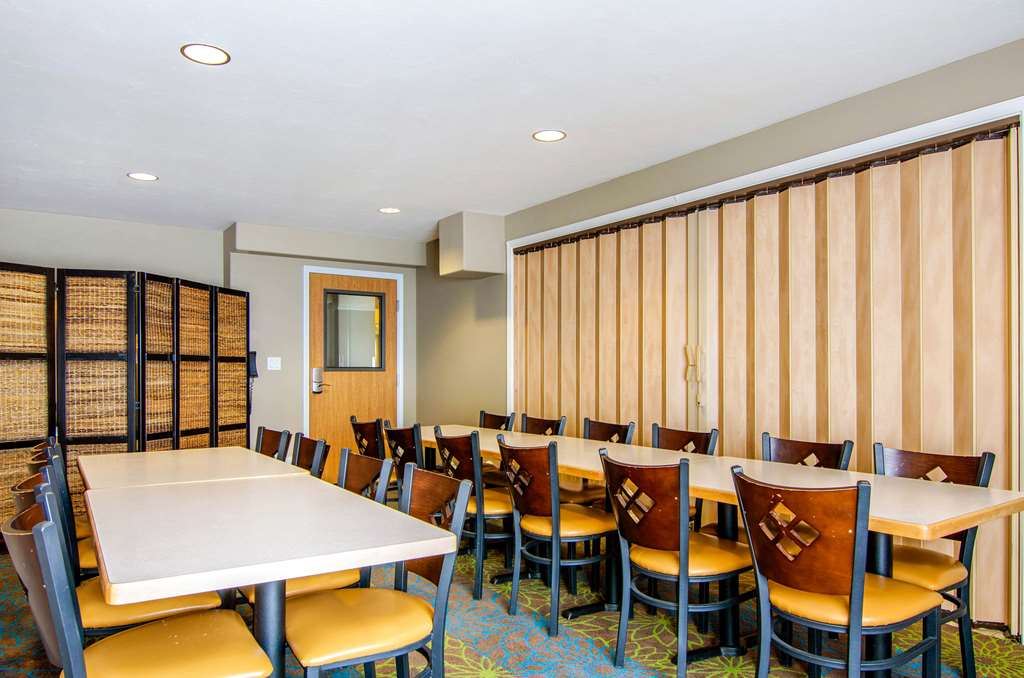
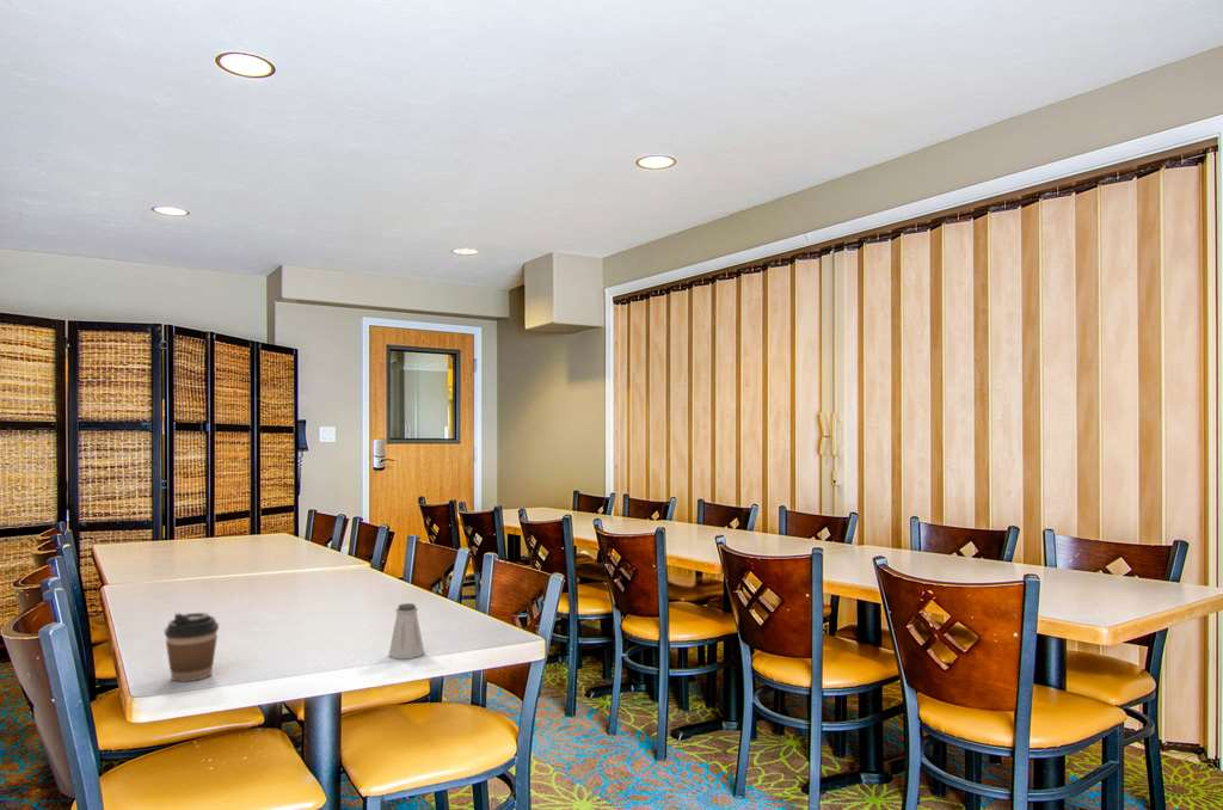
+ saltshaker [388,602,425,661]
+ coffee cup [164,612,220,683]
